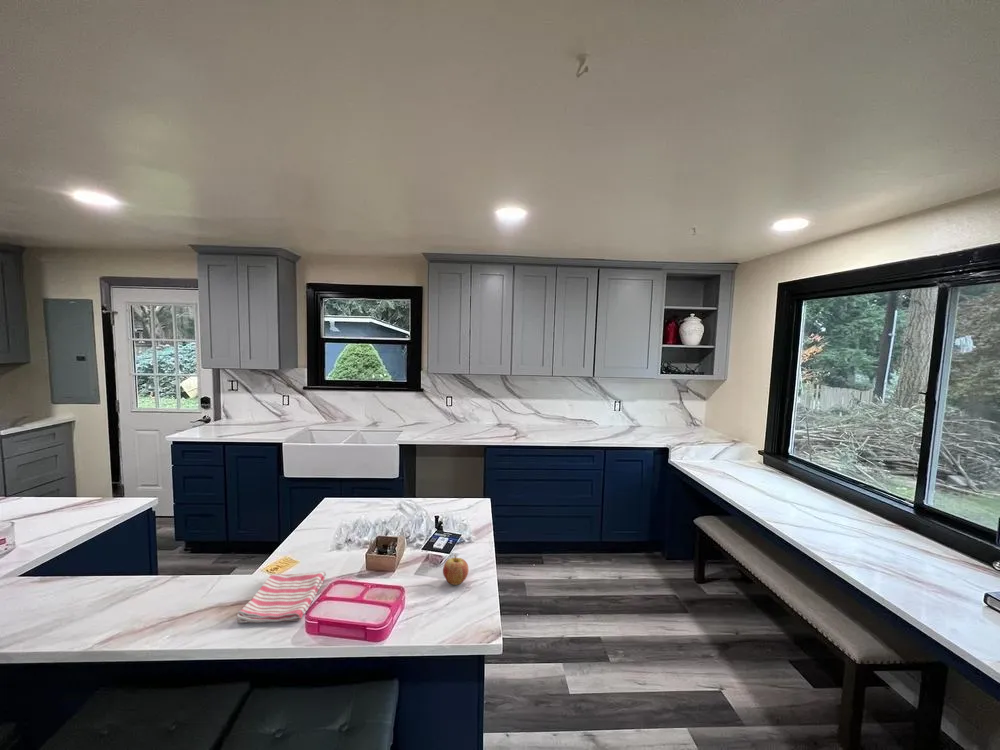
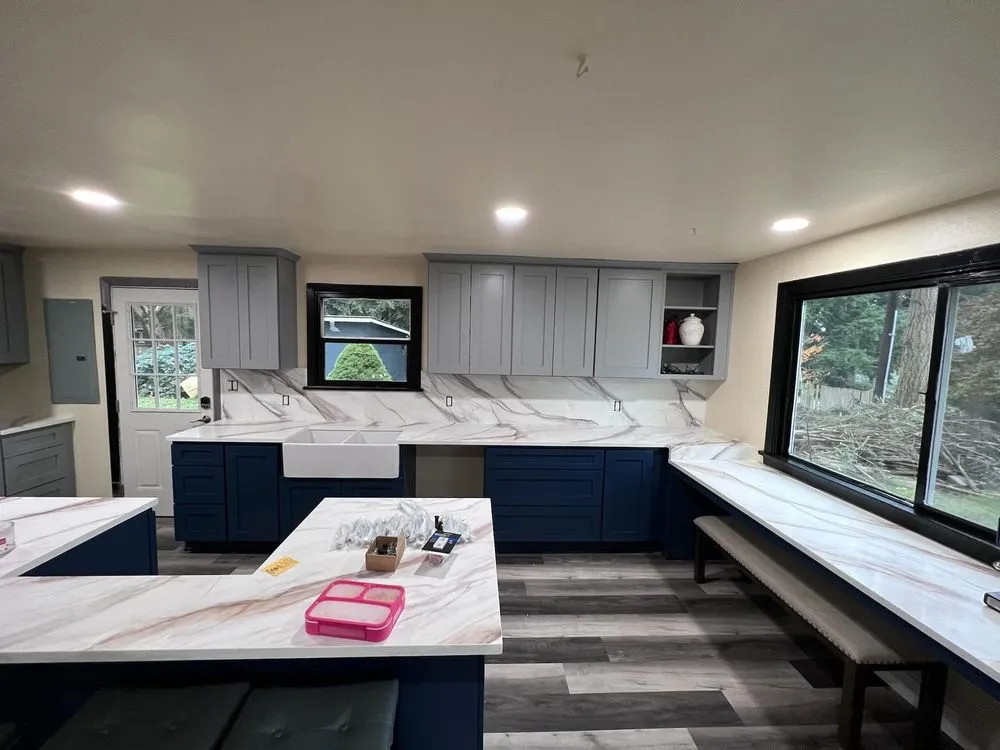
- dish towel [236,571,327,624]
- fruit [442,553,470,586]
